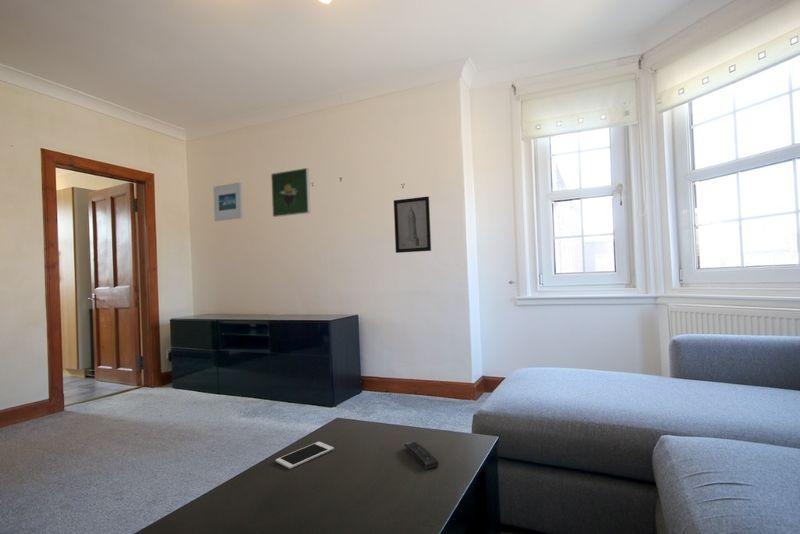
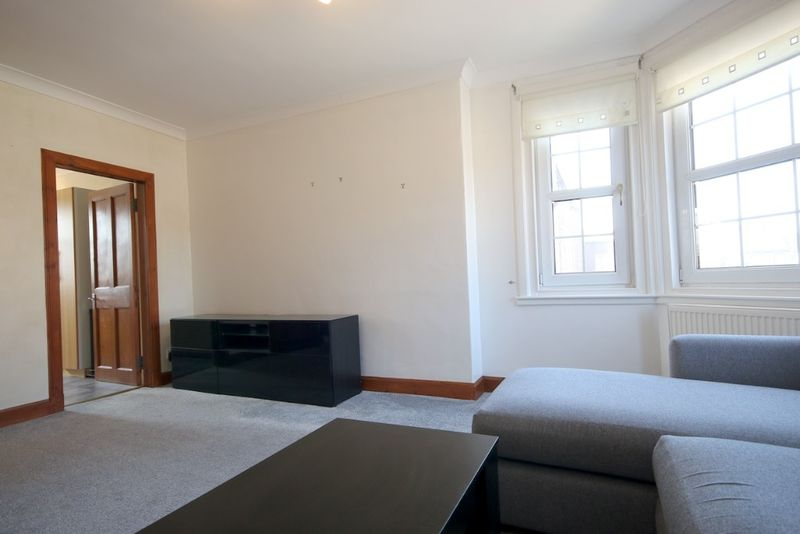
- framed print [270,167,311,218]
- remote control [404,441,440,470]
- wall art [393,196,432,254]
- cell phone [275,441,335,470]
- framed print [212,181,244,222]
